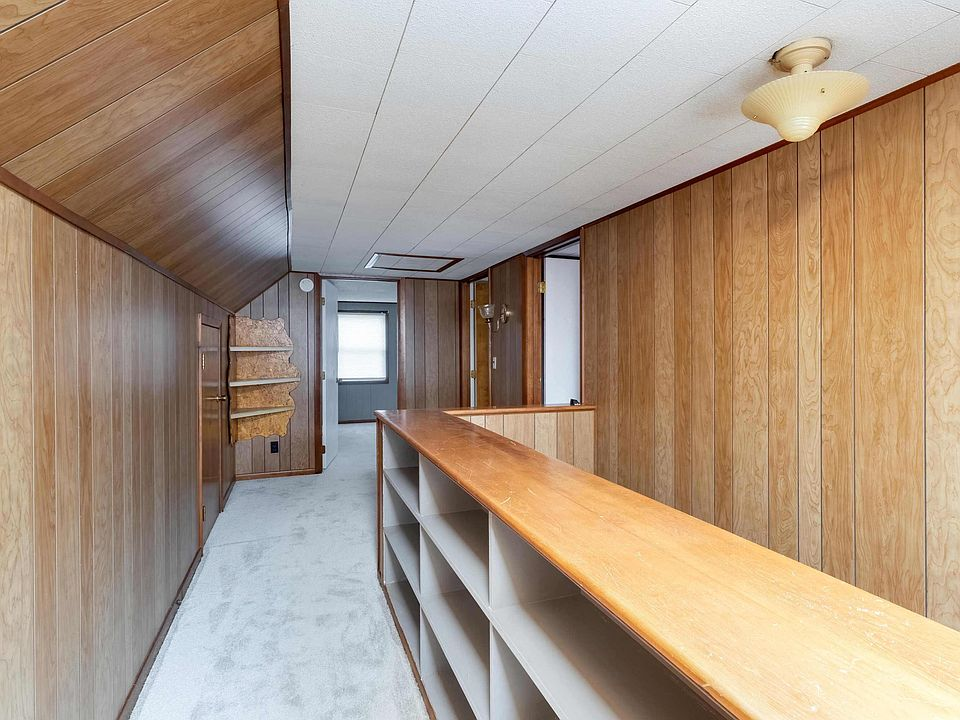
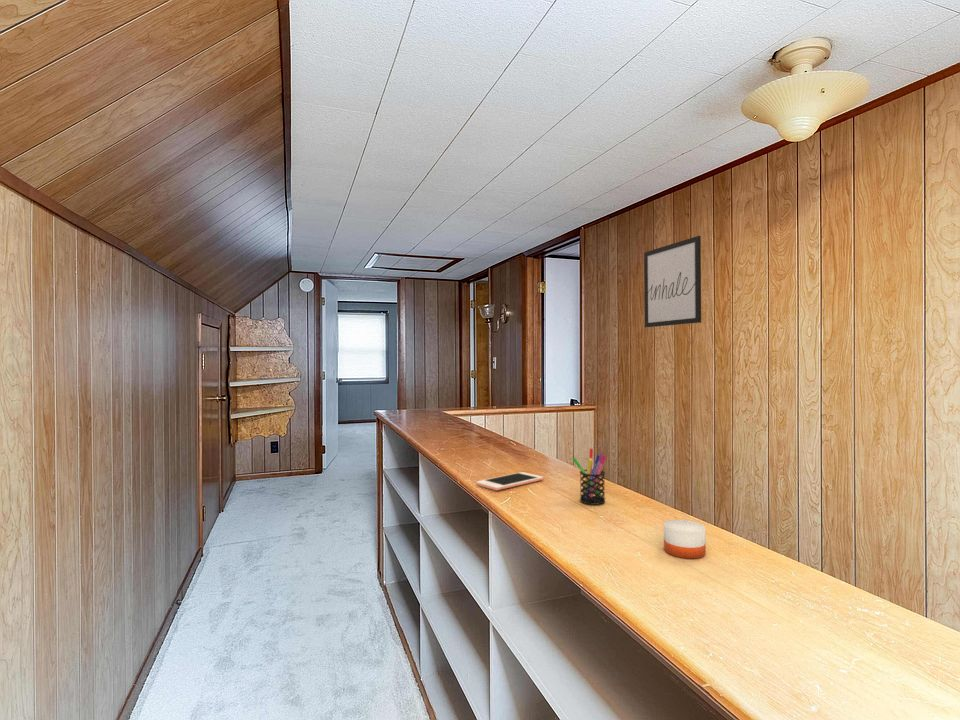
+ candle [663,512,707,559]
+ wall art [643,235,702,329]
+ pen holder [572,447,607,506]
+ cell phone [475,471,544,491]
